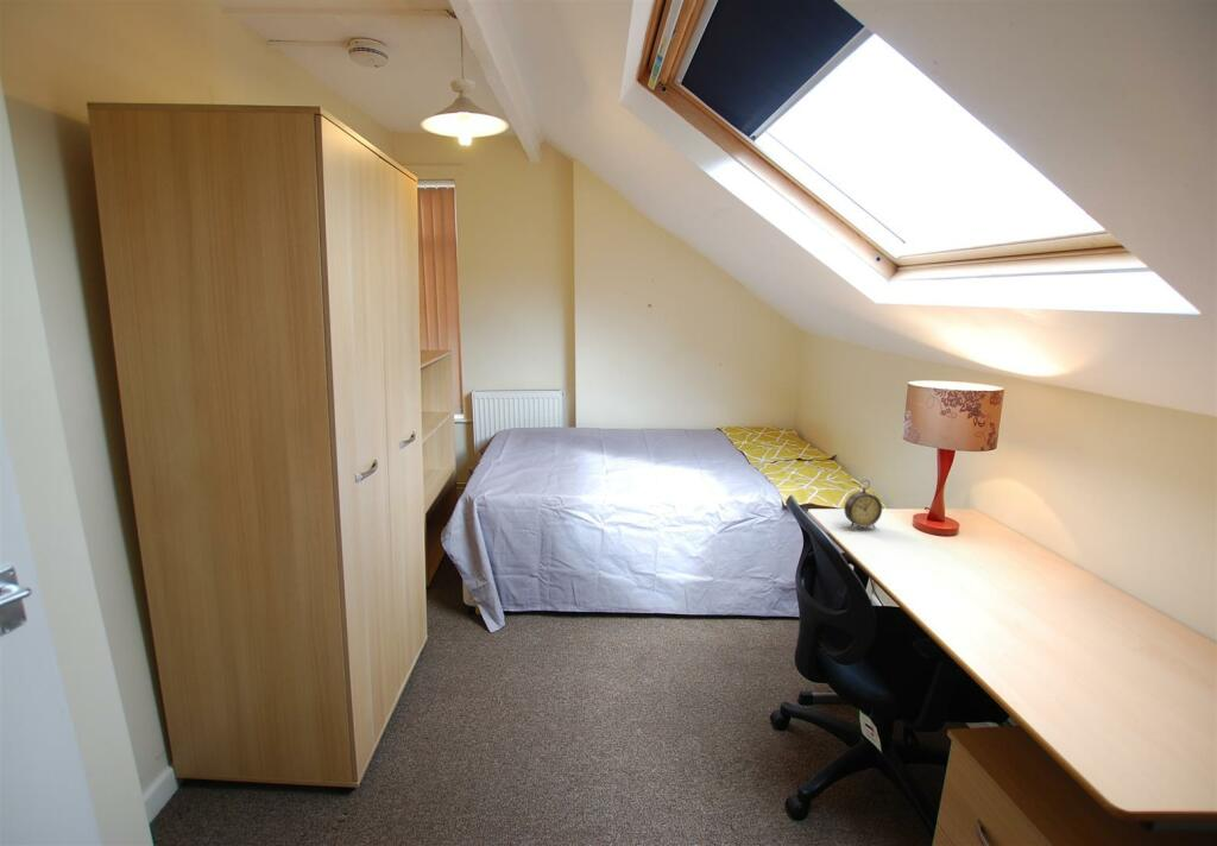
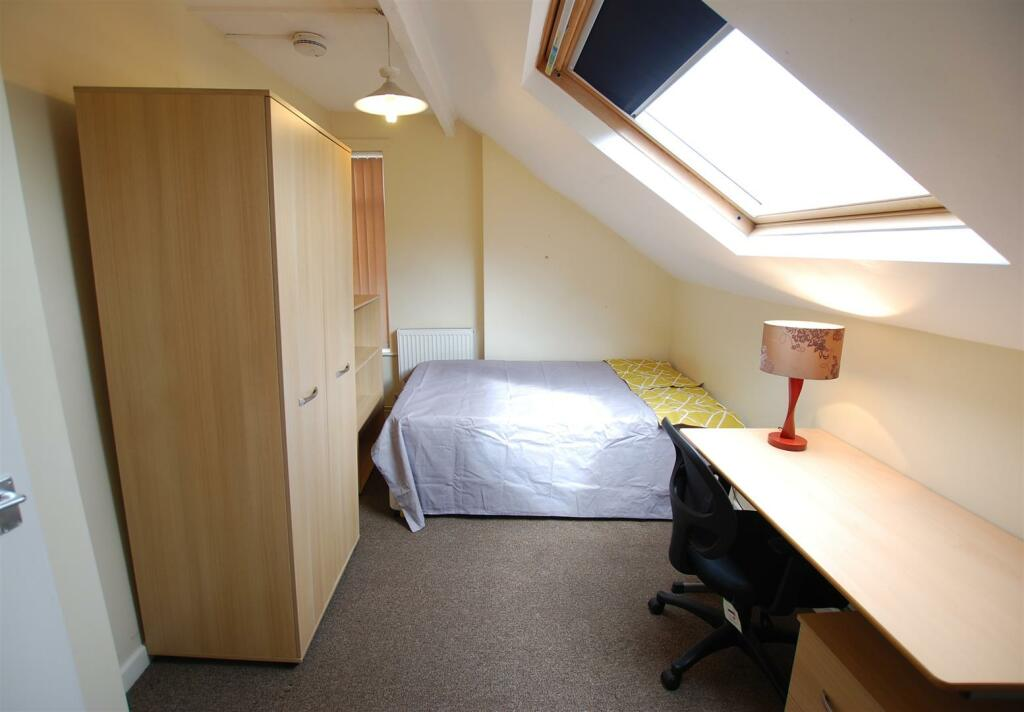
- alarm clock [843,479,883,530]
